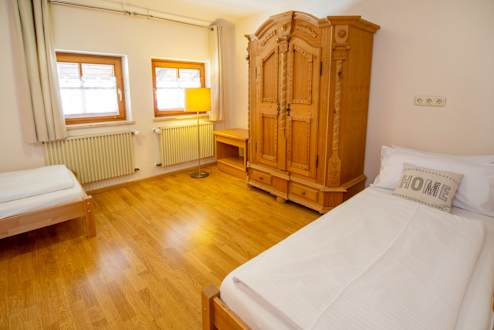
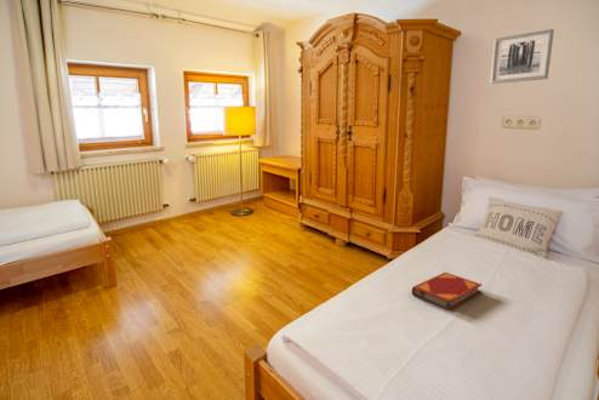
+ hardback book [411,272,483,312]
+ wall art [489,28,555,85]
